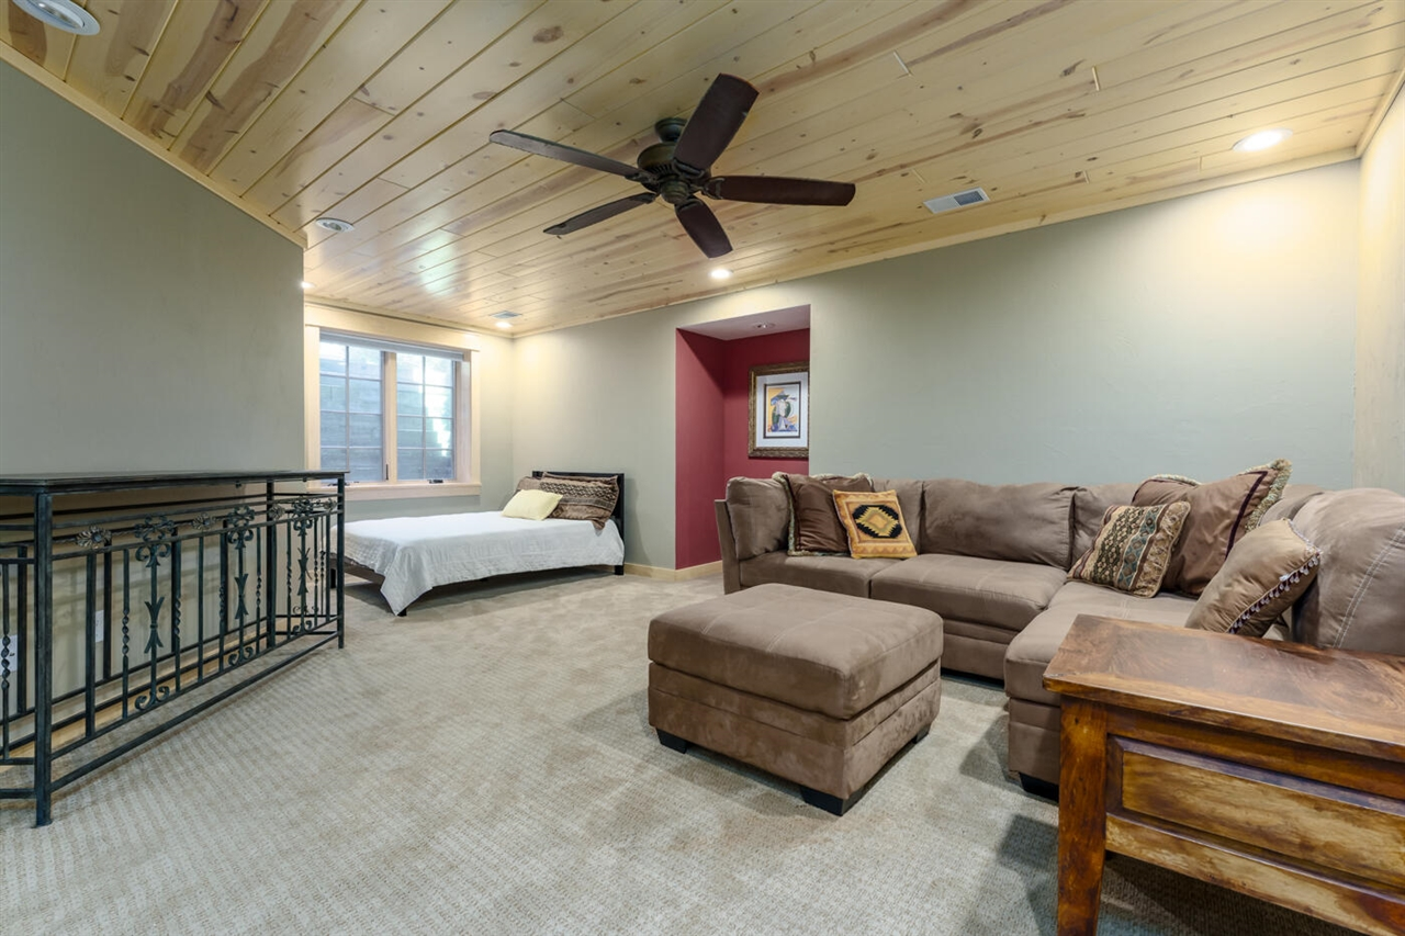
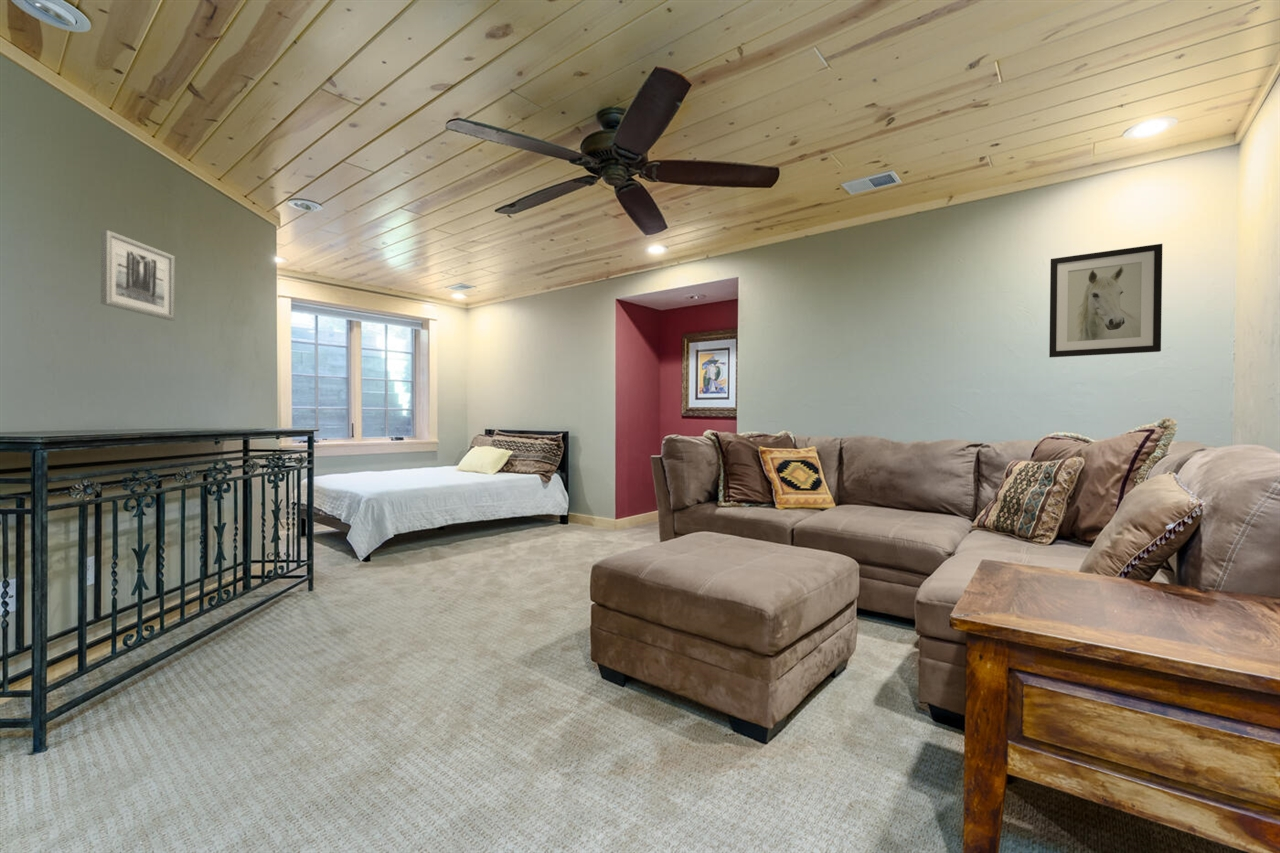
+ wall art [1048,243,1163,358]
+ wall art [100,229,176,321]
